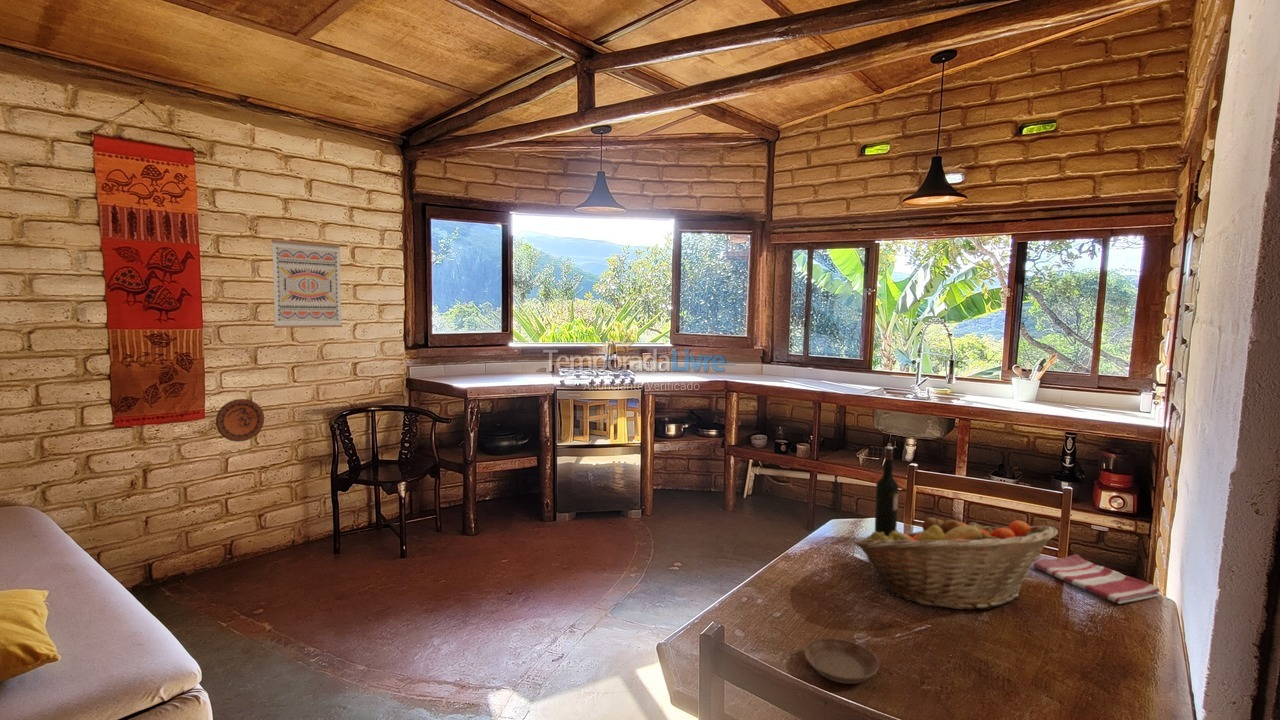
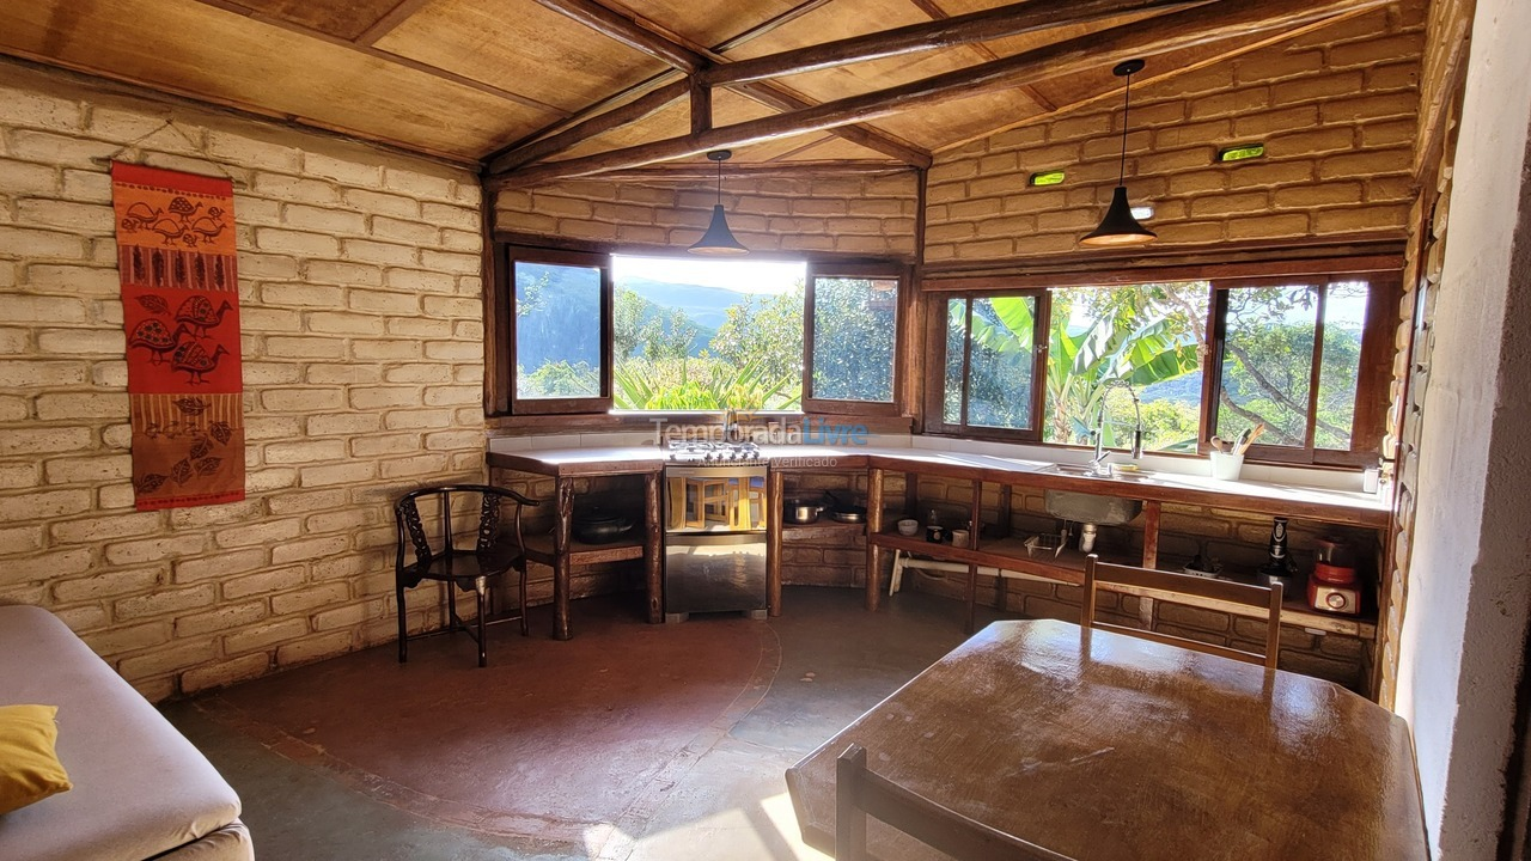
- wine bottle [874,446,899,536]
- wall art [270,238,343,329]
- fruit basket [853,513,1059,611]
- dish towel [1032,553,1161,605]
- saucer [803,637,880,685]
- decorative plate [215,398,265,443]
